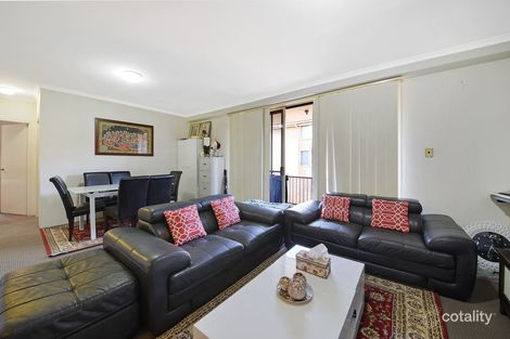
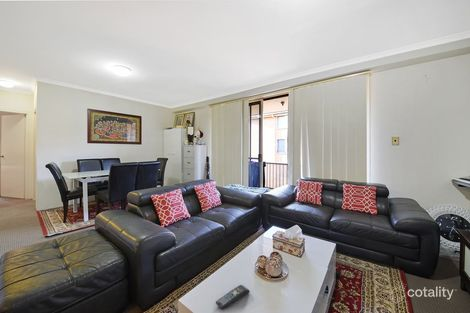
+ remote control [215,284,251,311]
